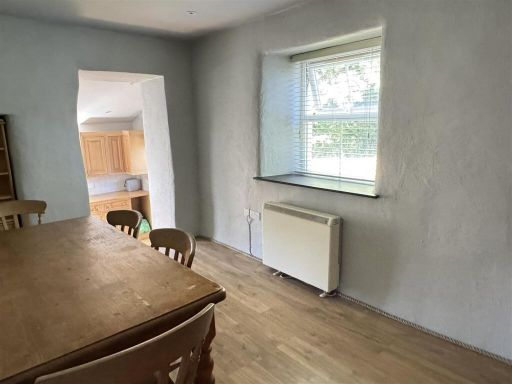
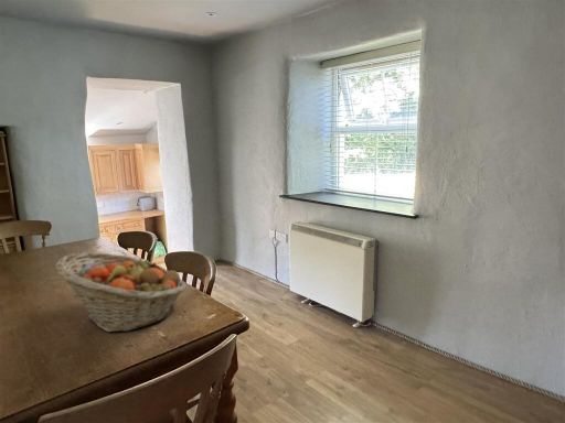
+ fruit basket [54,251,188,333]
